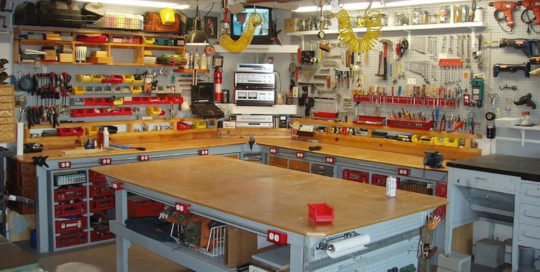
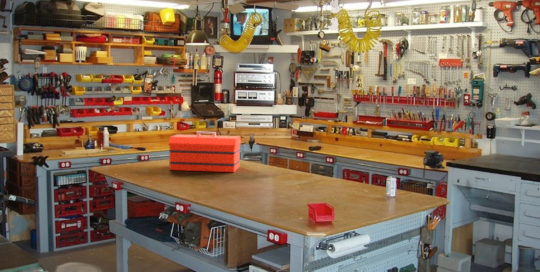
+ toolbox [168,131,242,173]
